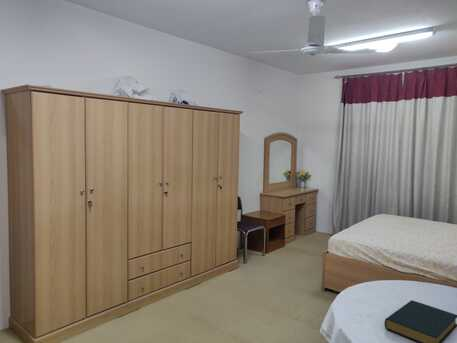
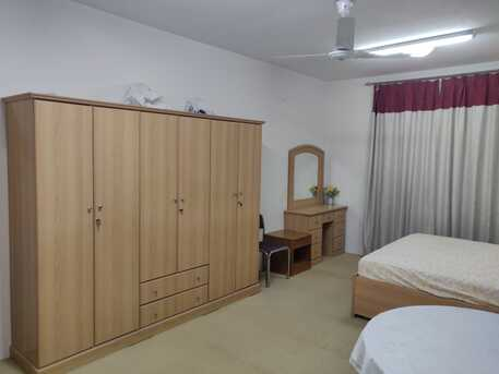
- hardback book [384,299,457,343]
